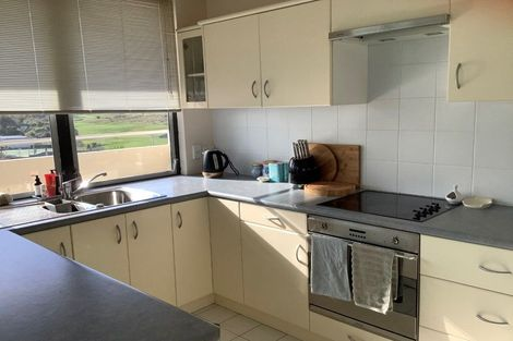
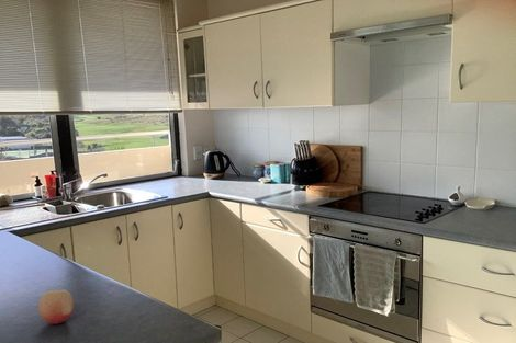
+ fruit [37,289,75,325]
